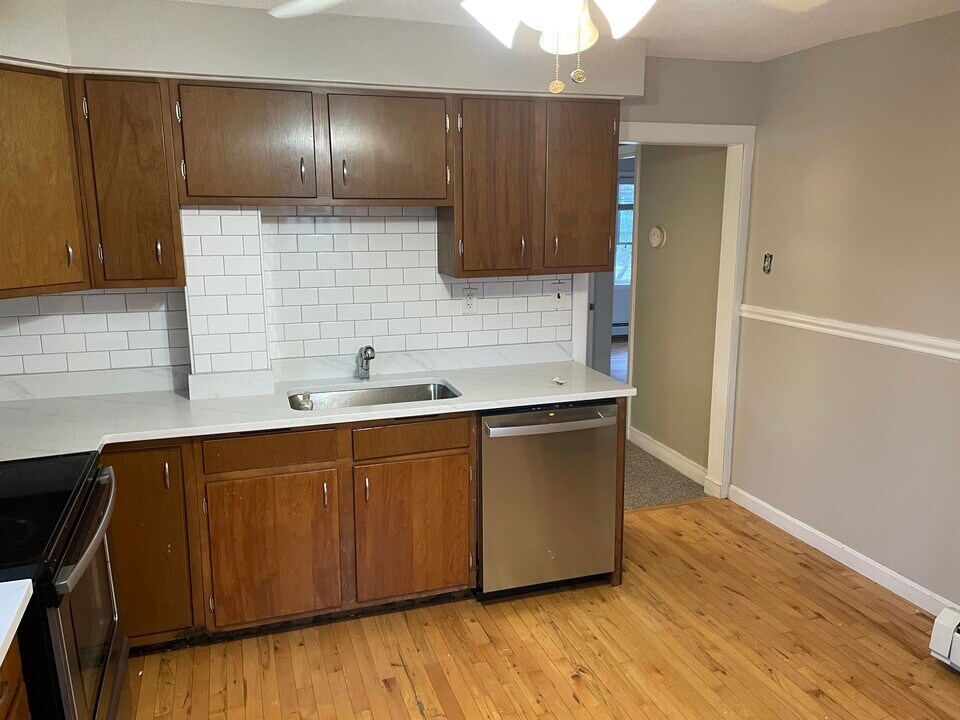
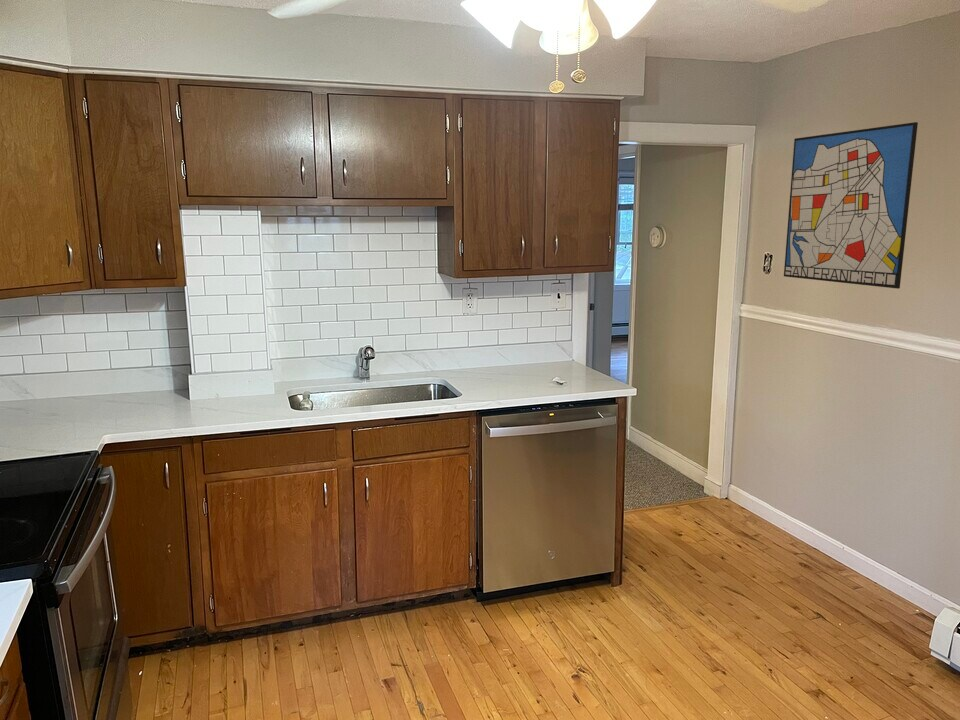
+ wall art [783,121,919,290]
